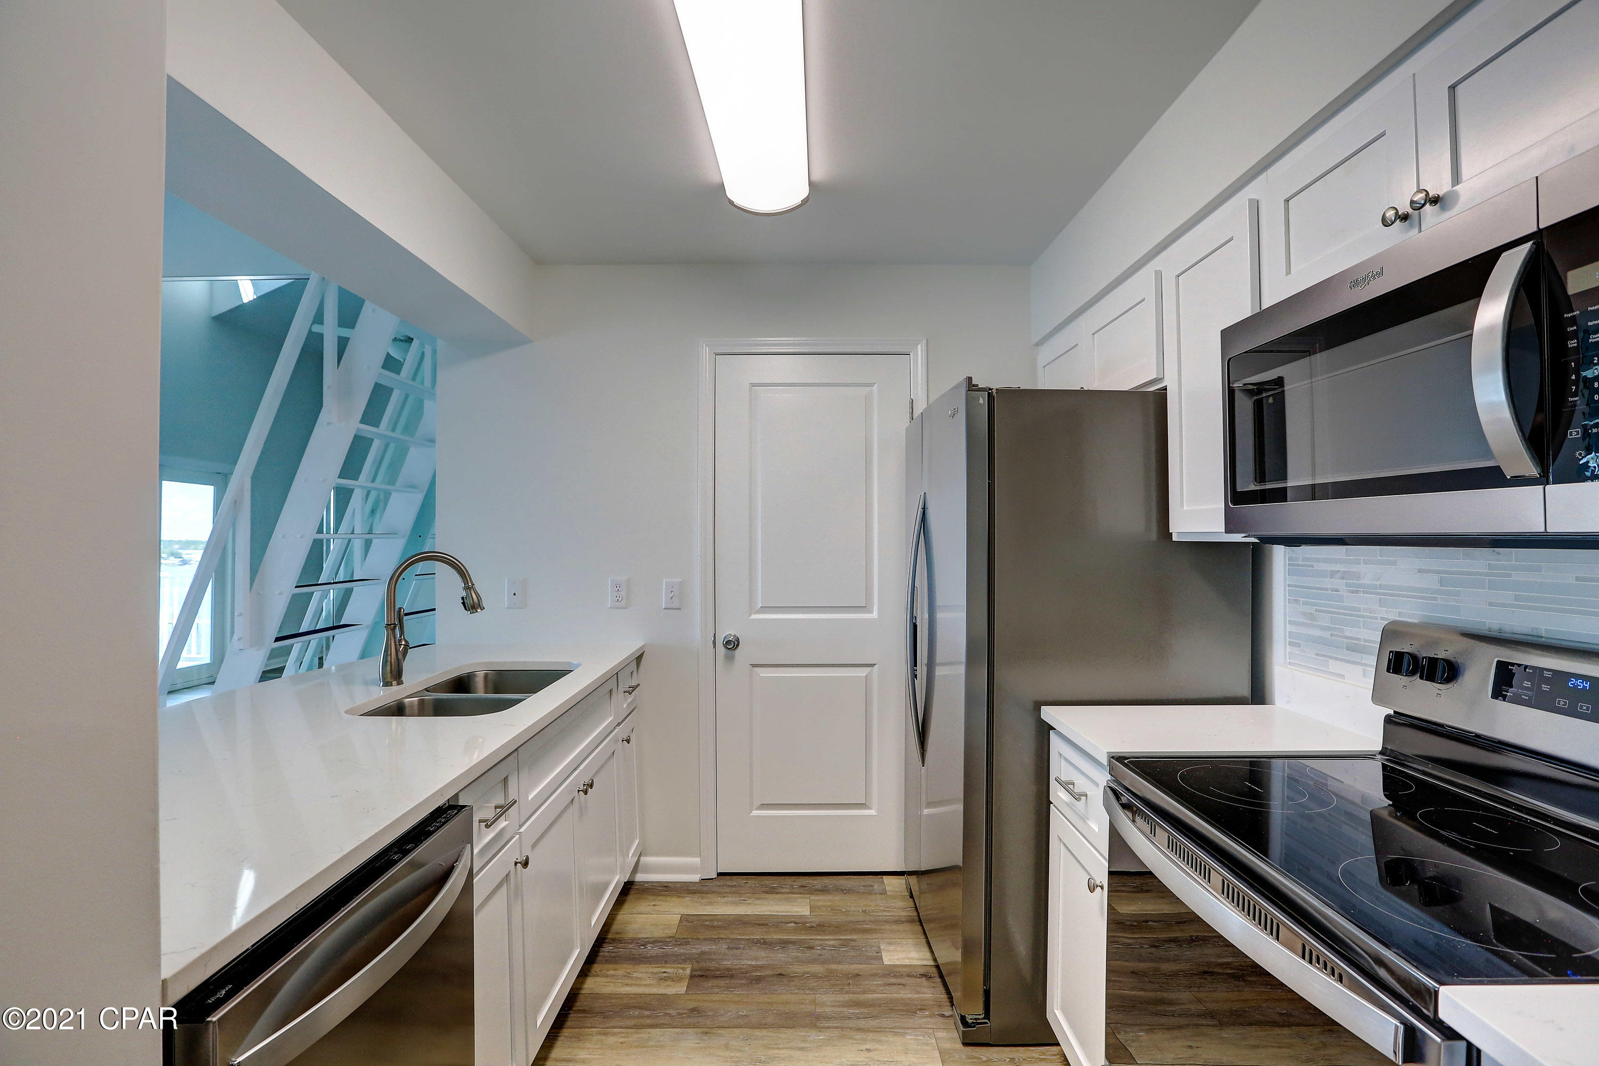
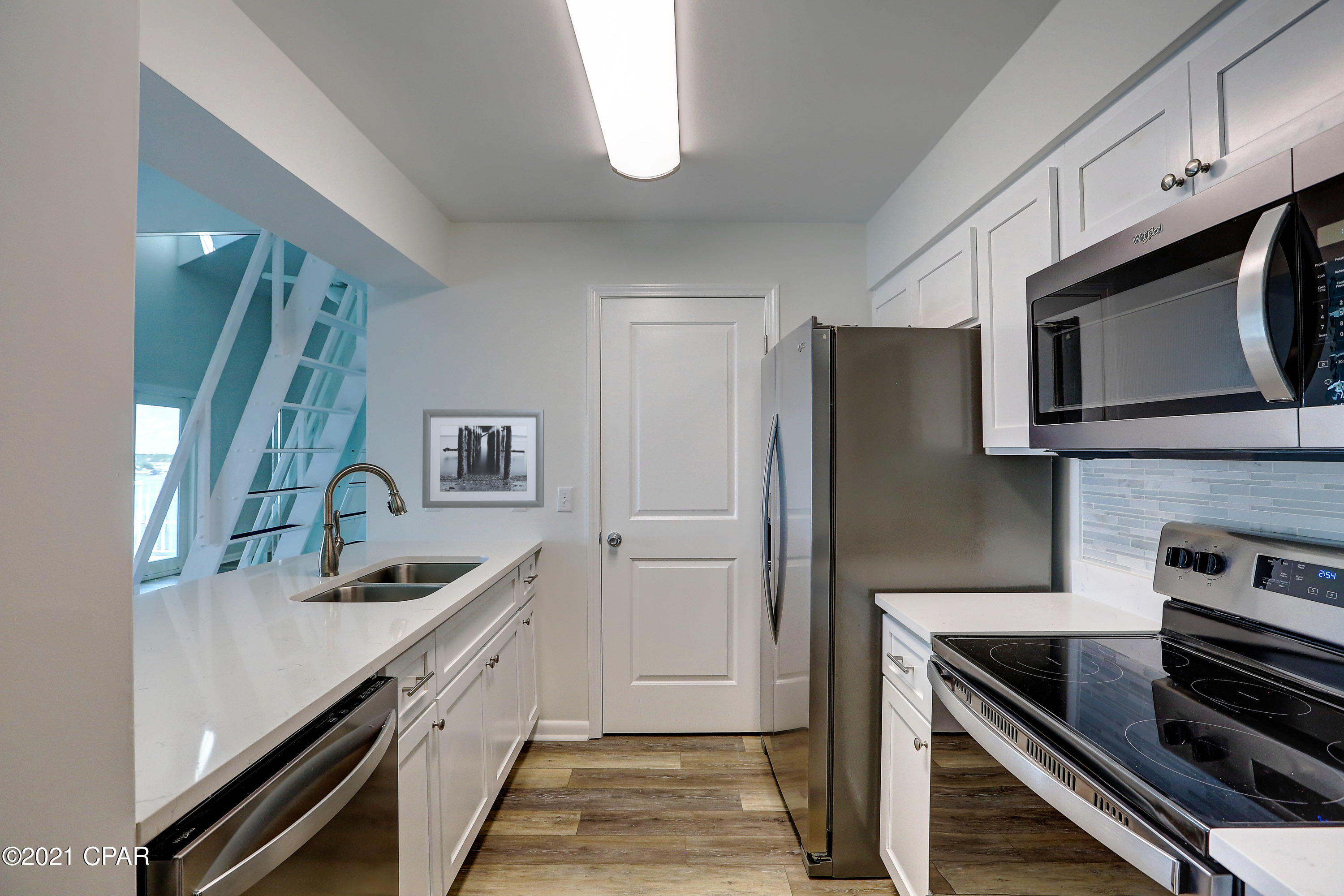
+ wall art [422,409,545,508]
